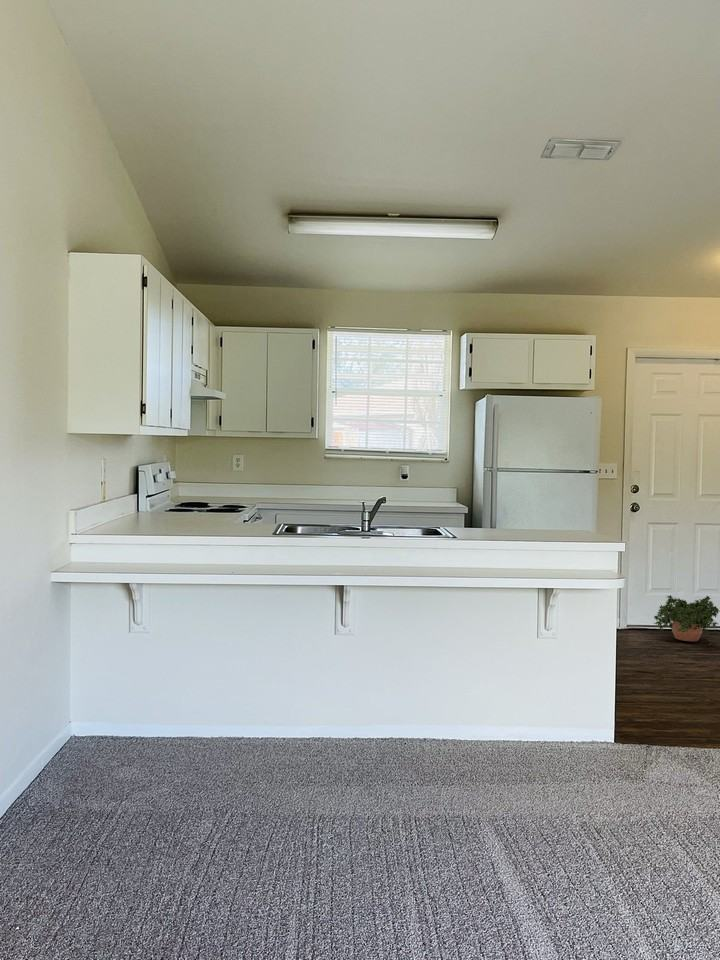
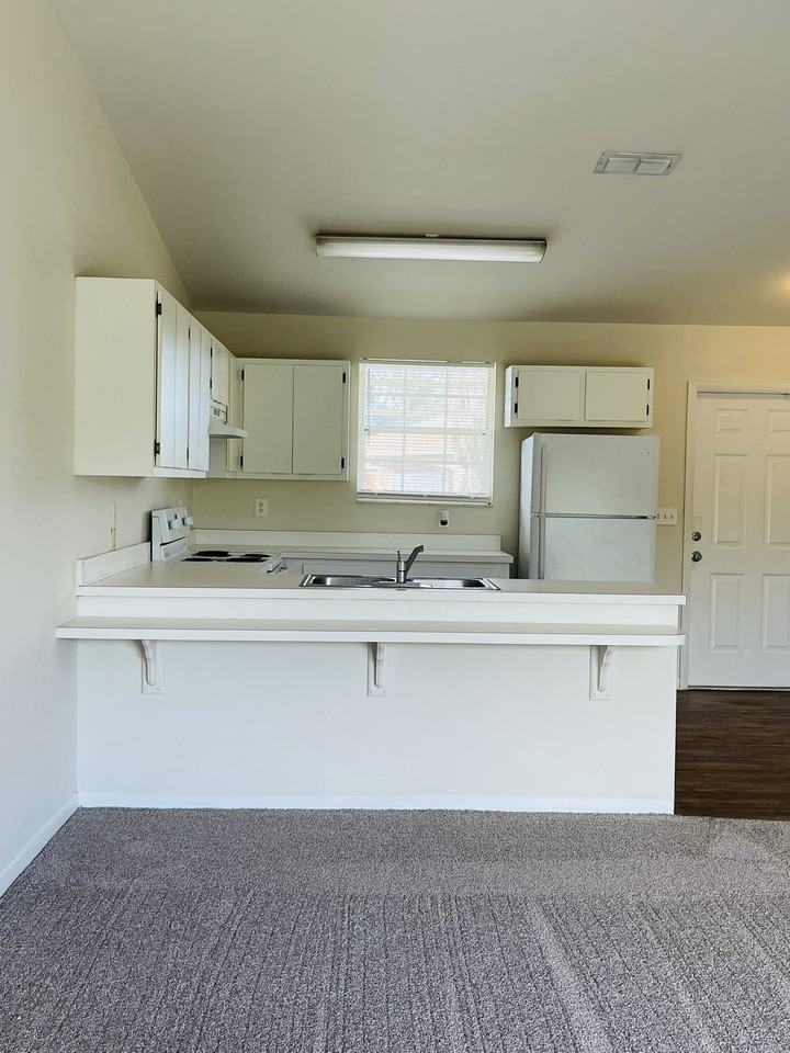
- potted plant [652,594,720,646]
